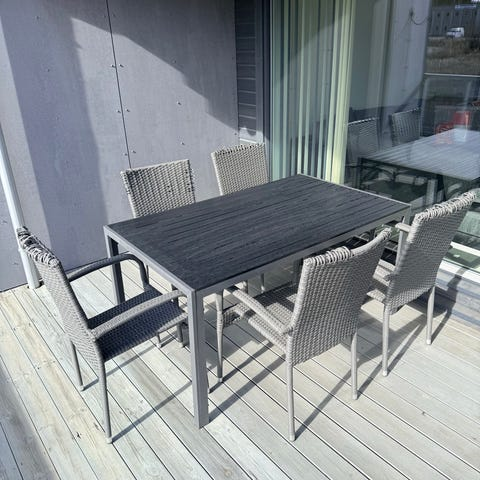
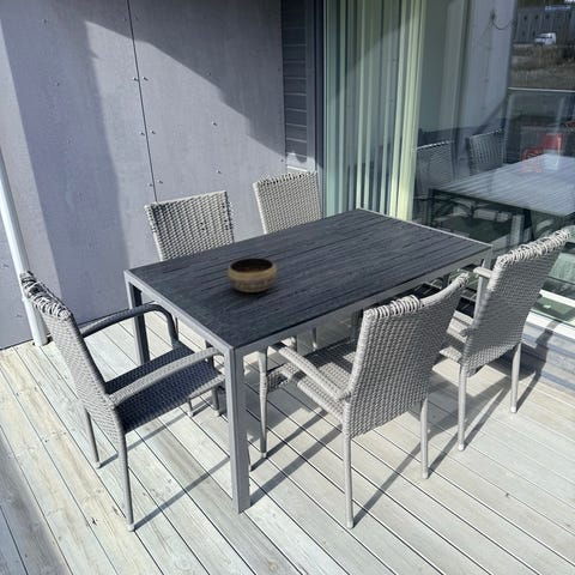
+ bowl [226,256,278,293]
